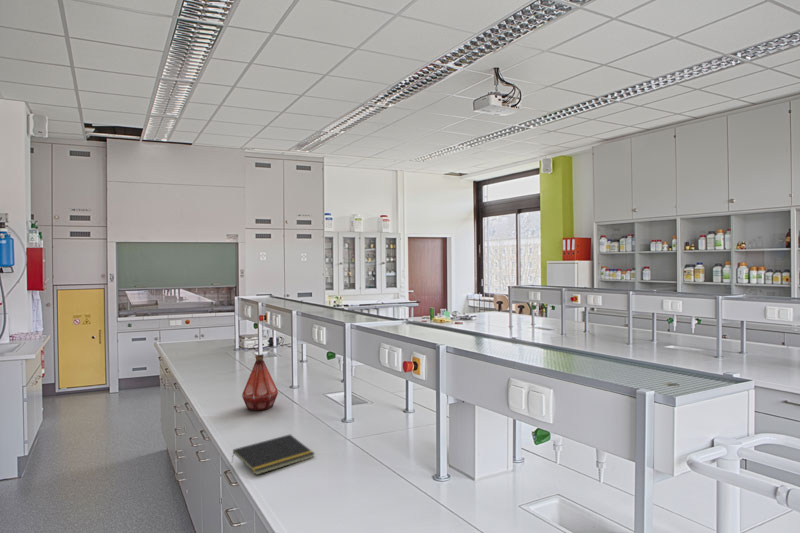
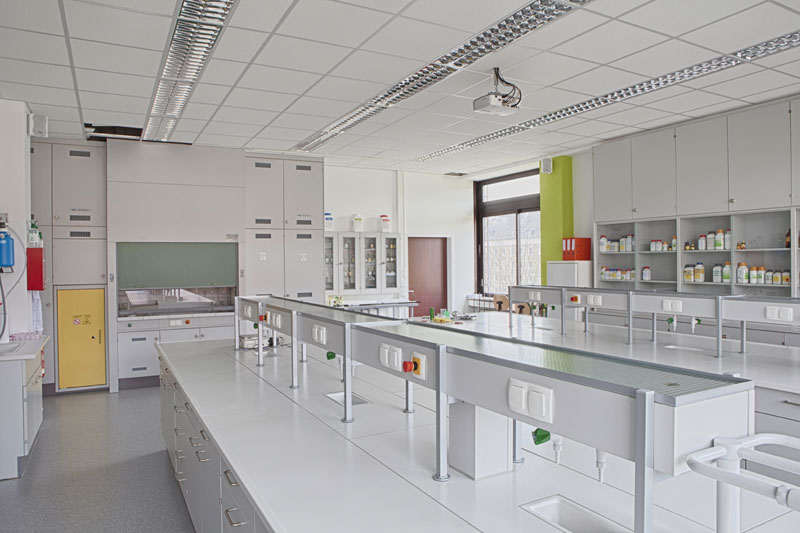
- bottle [241,353,279,412]
- notepad [231,434,316,476]
